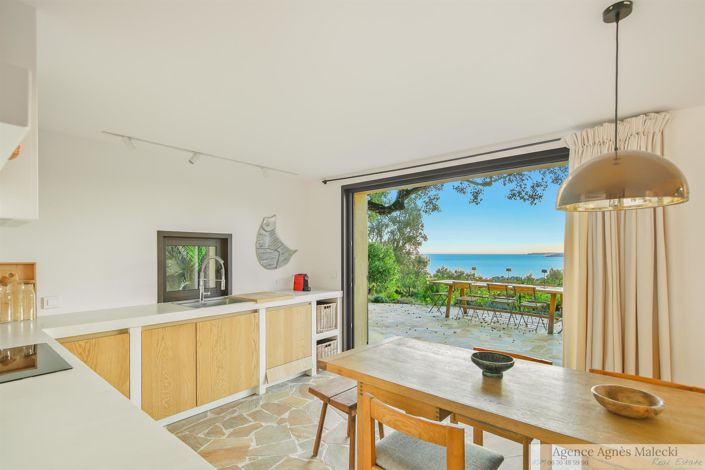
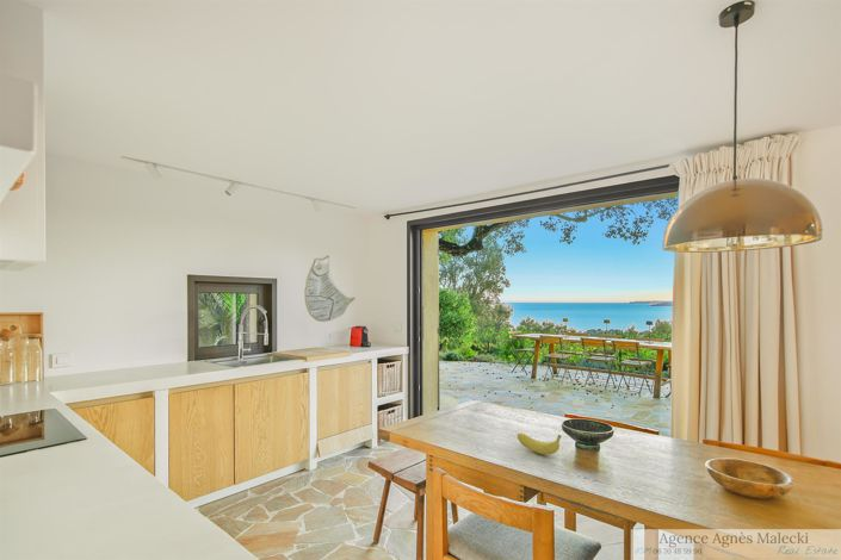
+ fruit [517,433,562,456]
